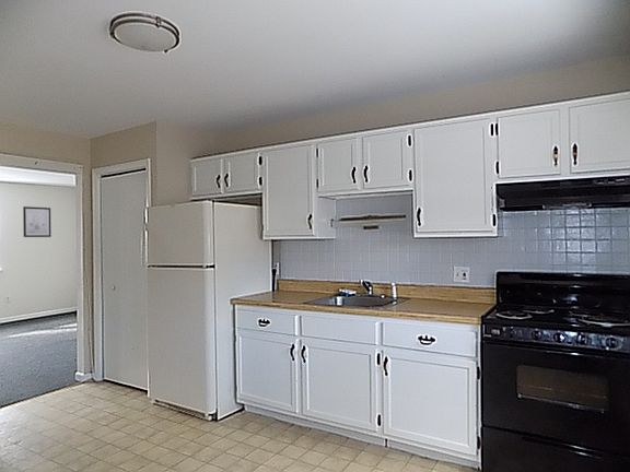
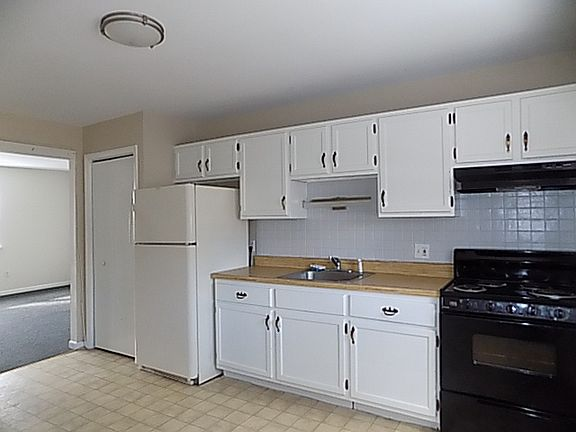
- wall art [22,205,52,238]
